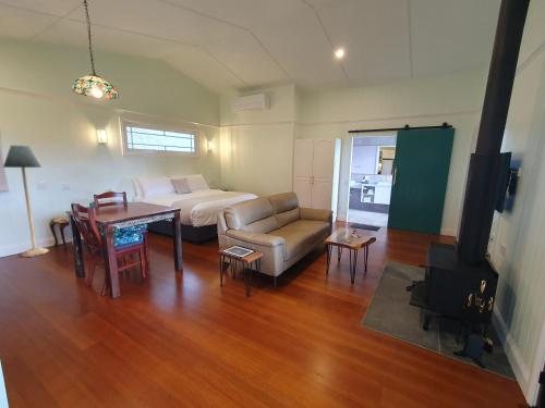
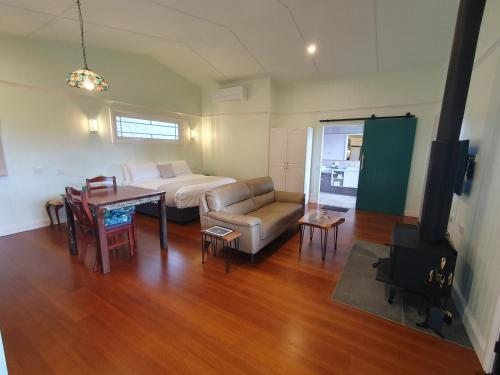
- floor lamp [2,145,50,258]
